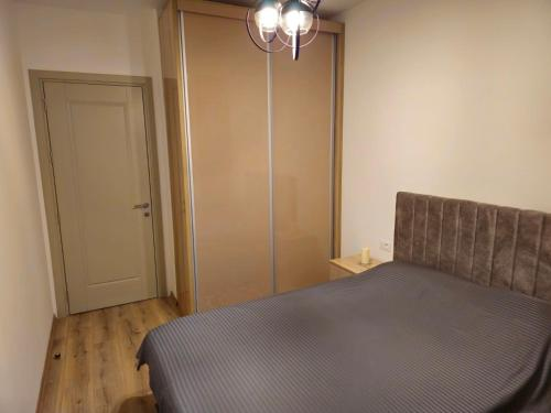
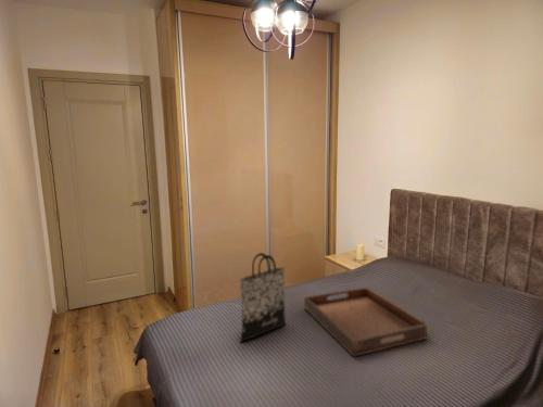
+ serving tray [303,287,428,358]
+ tote bag [239,252,287,344]
